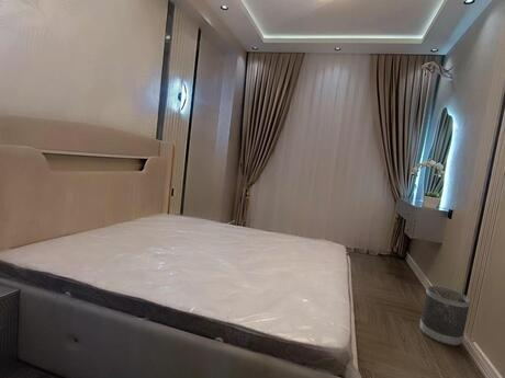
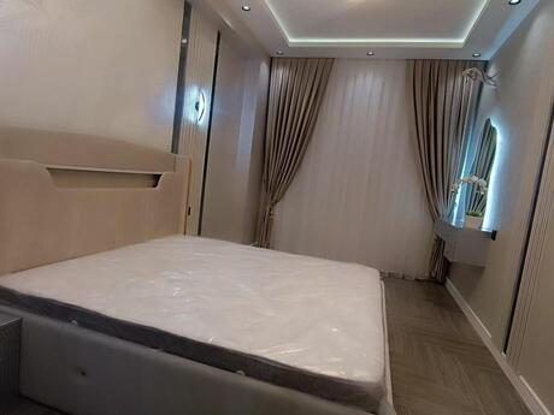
- wastebasket [418,285,472,347]
